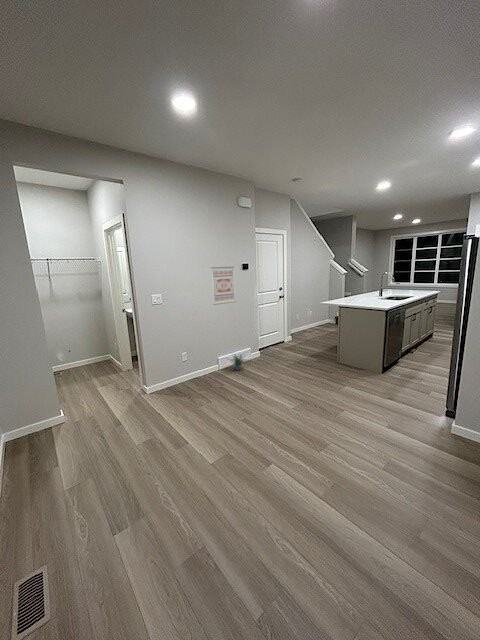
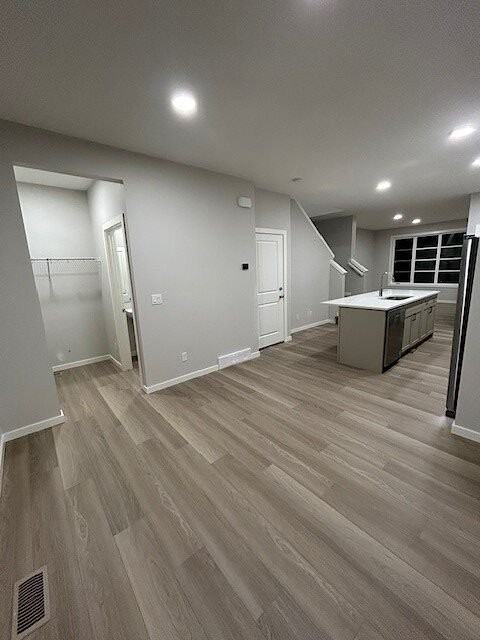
- wall art [210,266,237,306]
- potted plant [225,351,249,371]
